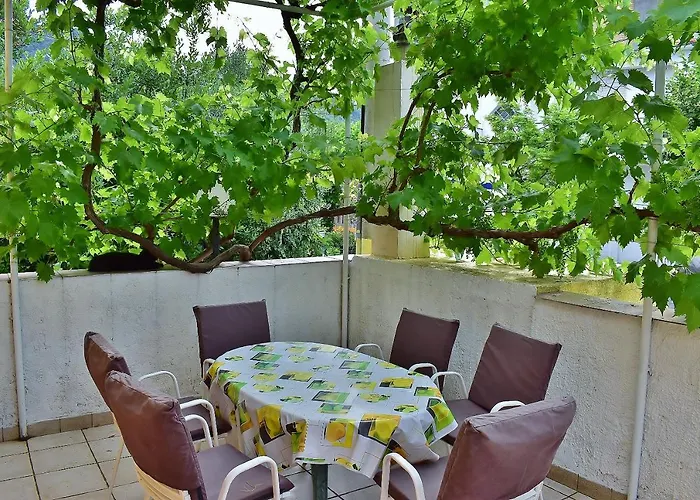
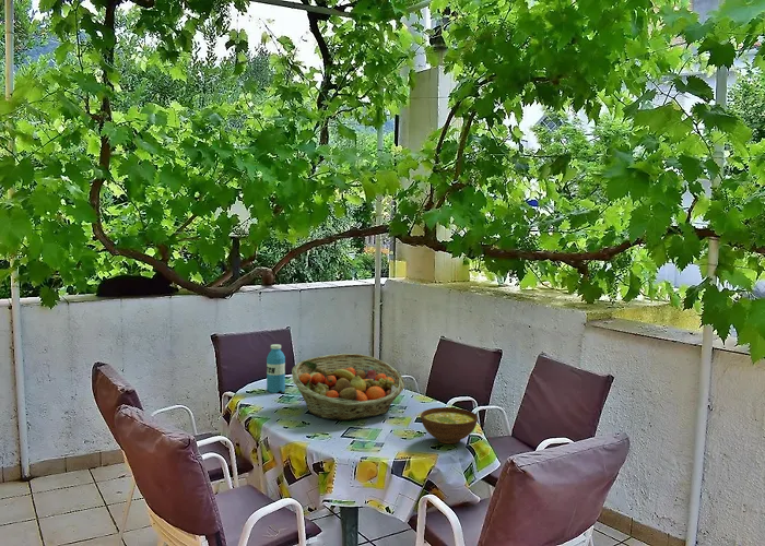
+ water bottle [266,343,286,394]
+ bowl [420,406,479,444]
+ fruit basket [291,353,405,422]
